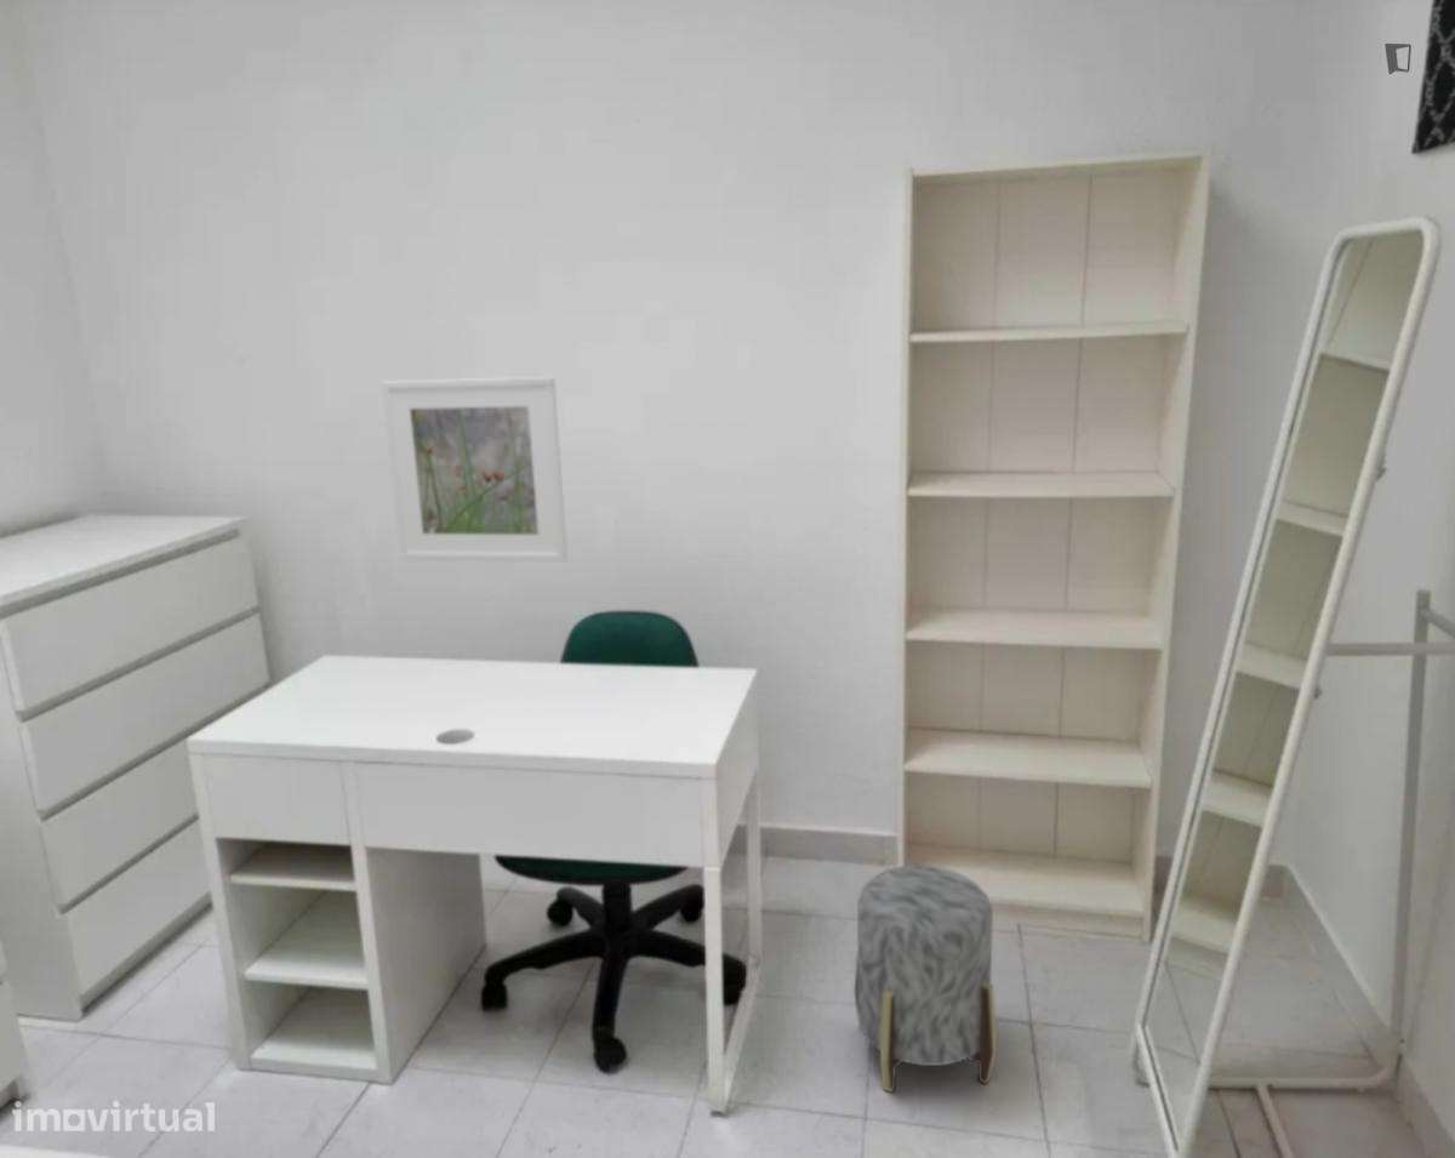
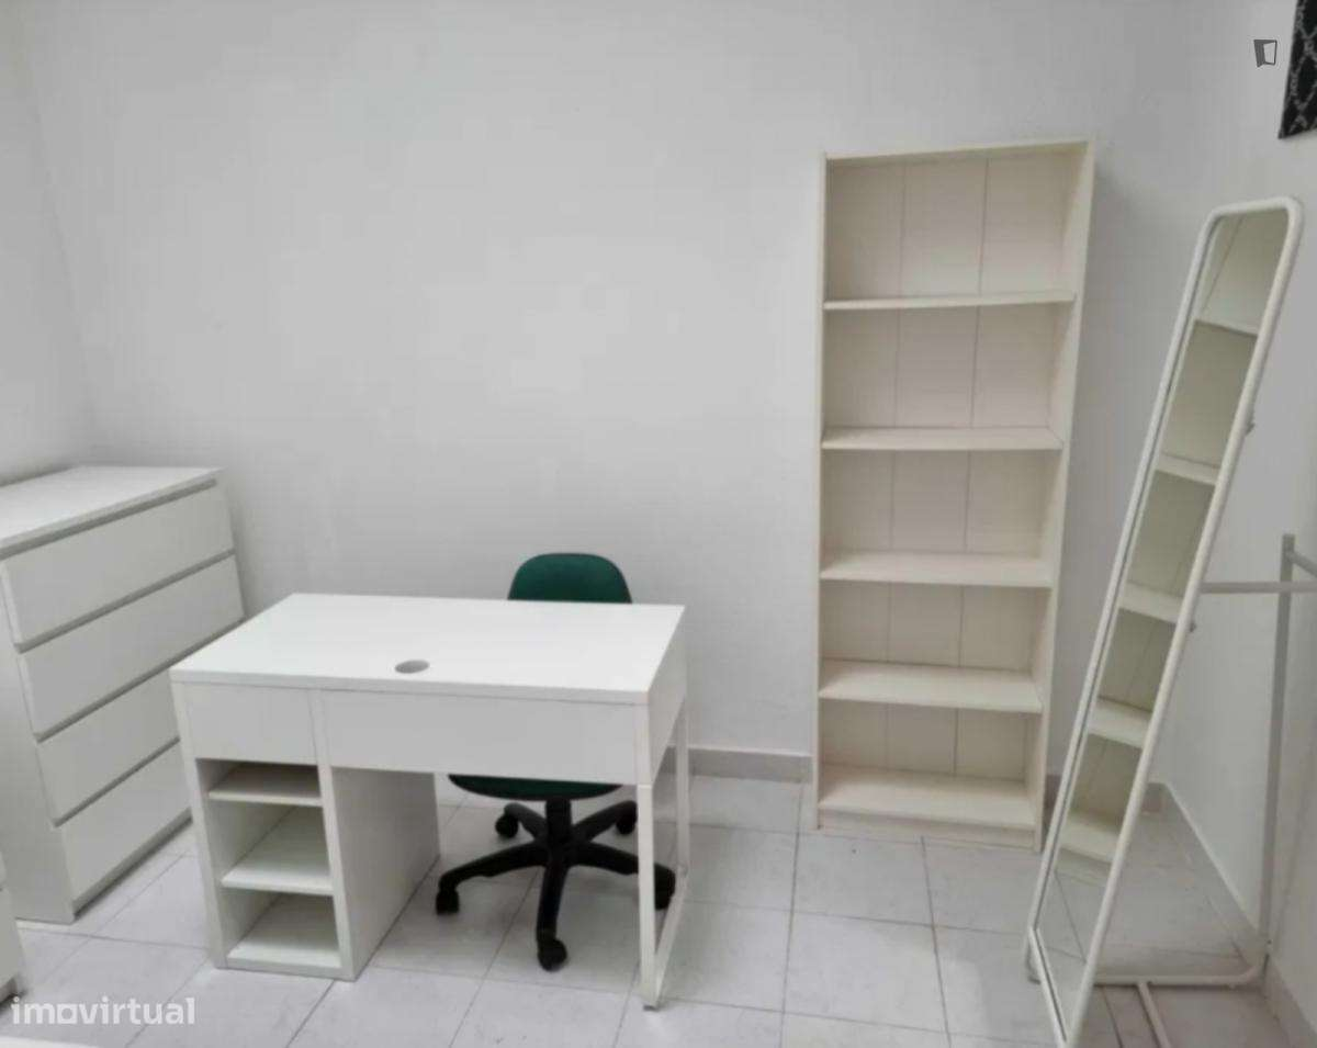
- stool [854,863,998,1094]
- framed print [381,376,569,563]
